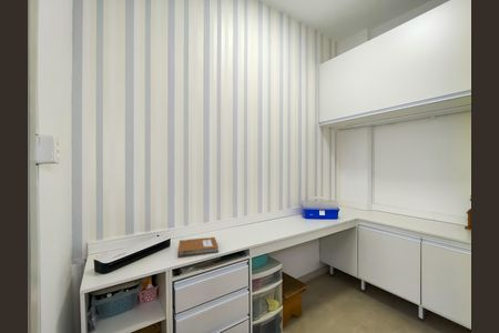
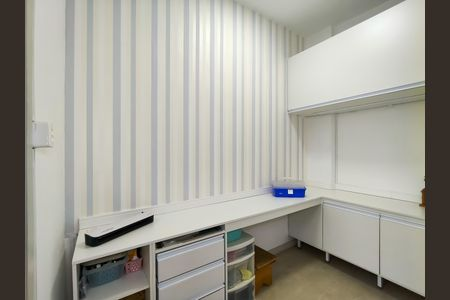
- notebook [177,236,220,259]
